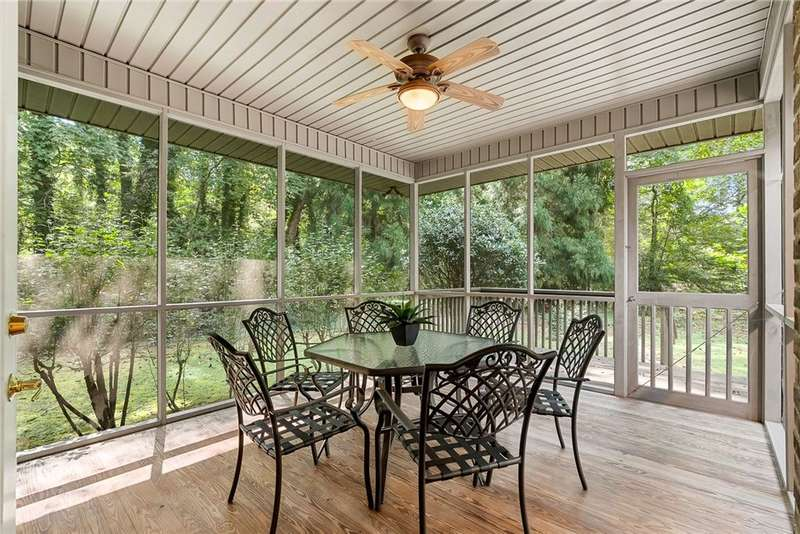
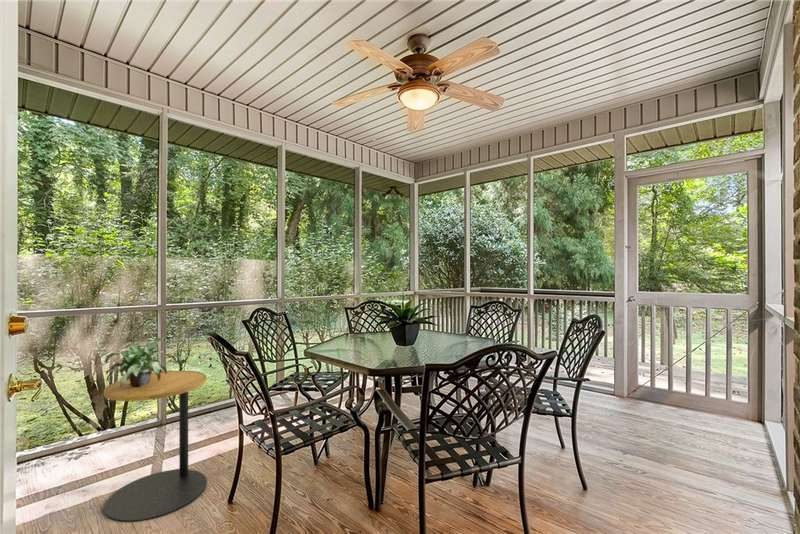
+ potted plant [103,337,177,387]
+ side table [103,370,208,523]
